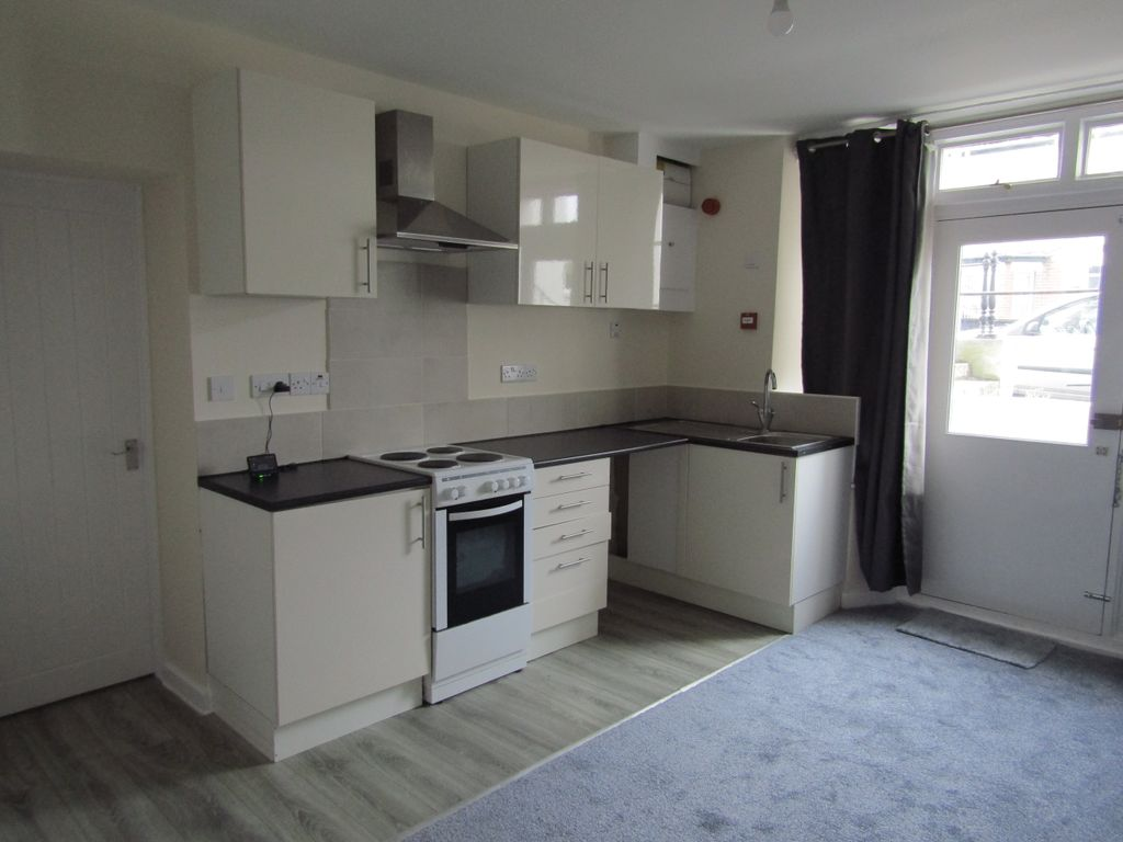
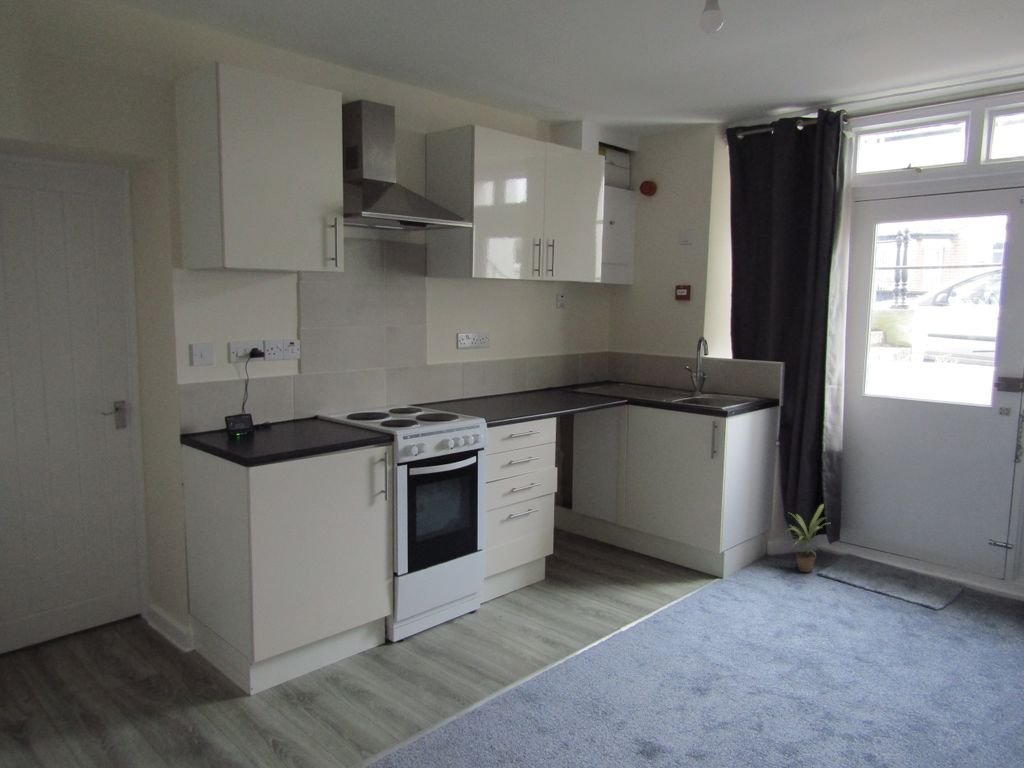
+ potted plant [784,503,830,573]
